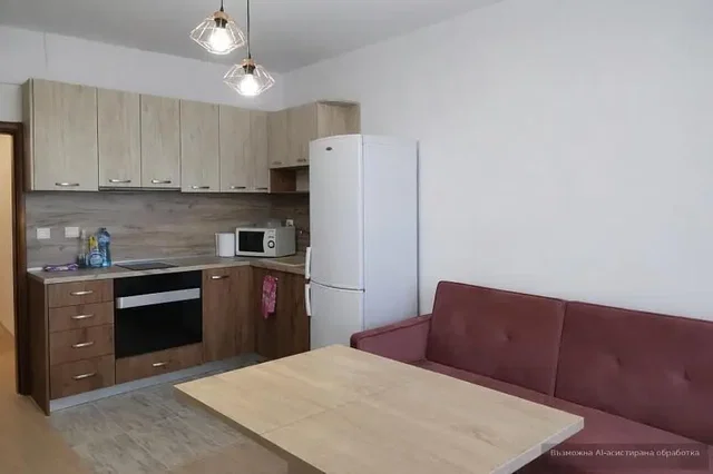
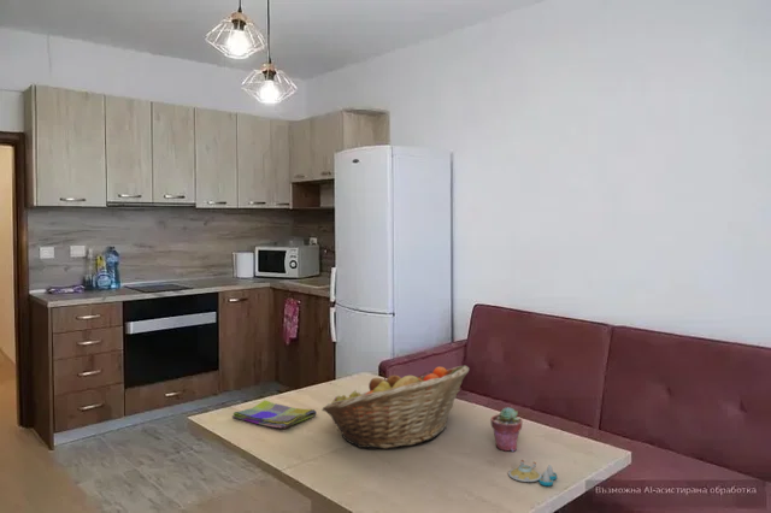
+ fruit basket [320,365,470,449]
+ dish towel [231,399,318,430]
+ salt and pepper shaker set [507,459,558,488]
+ potted succulent [489,406,524,453]
